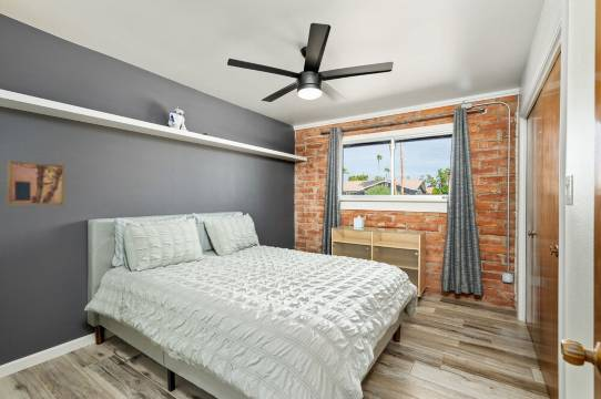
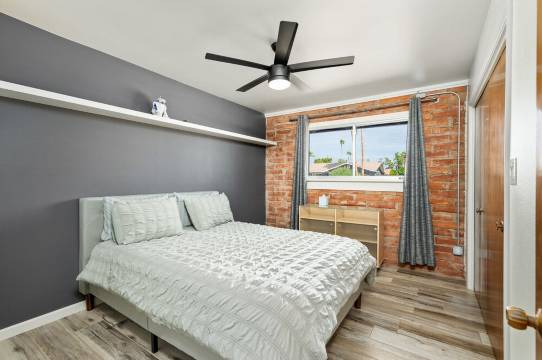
- wall art [6,160,67,206]
